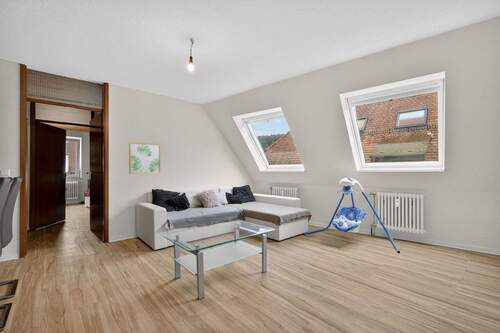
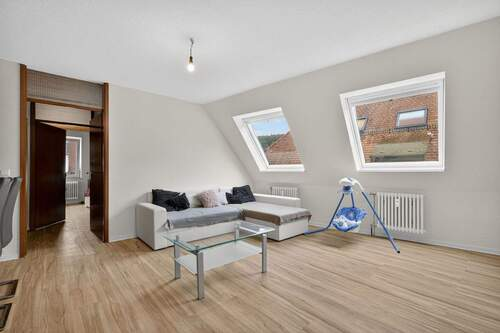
- wall art [128,141,161,175]
